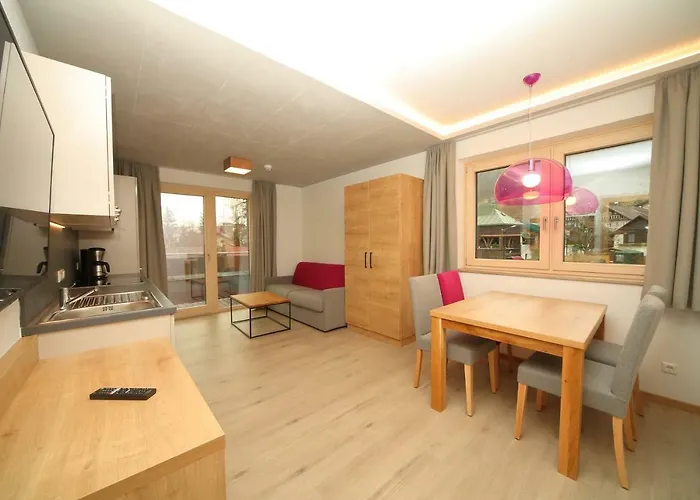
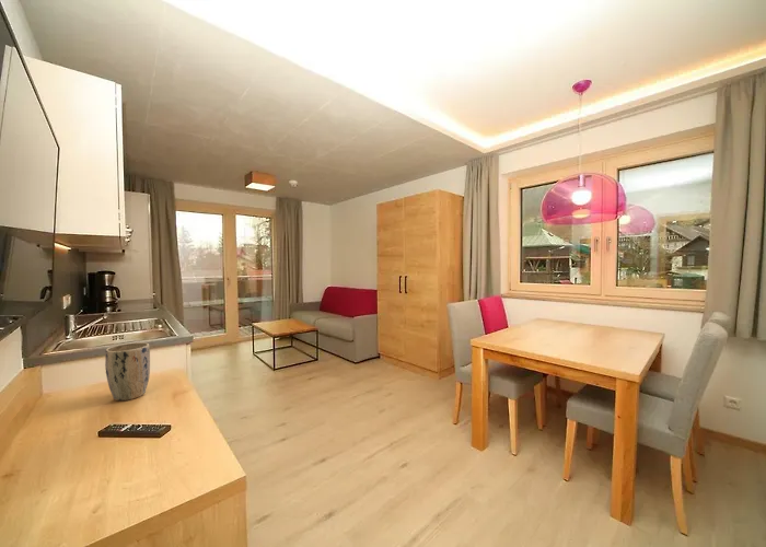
+ plant pot [104,341,151,401]
